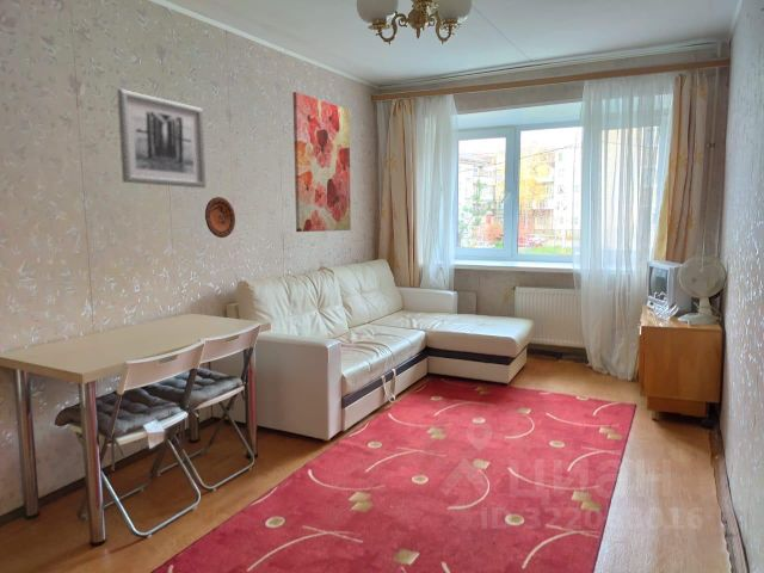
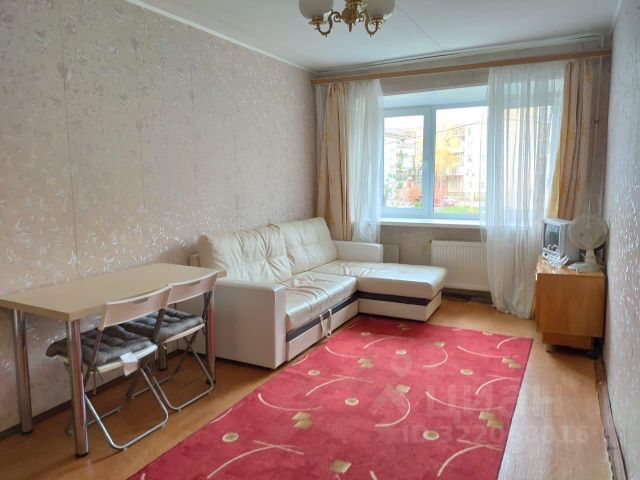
- decorative plate [204,196,236,239]
- wall art [116,88,207,189]
- wall art [291,91,352,233]
